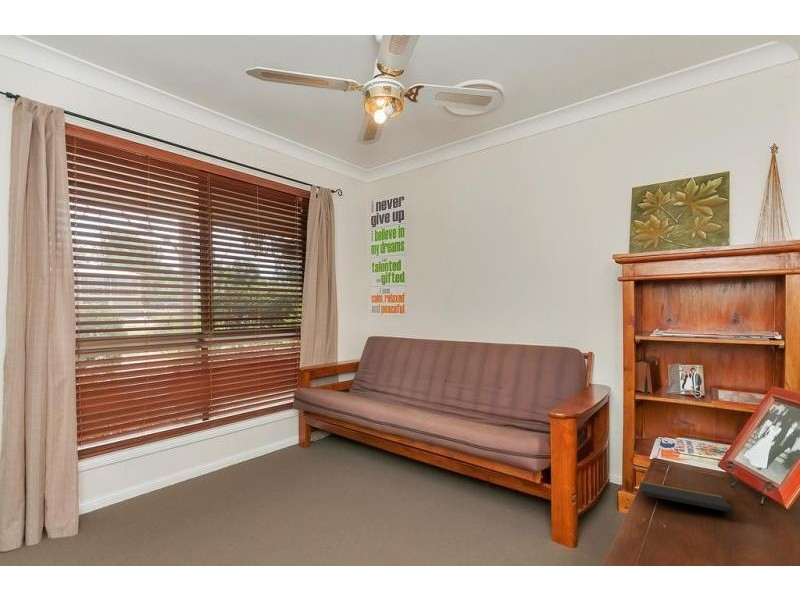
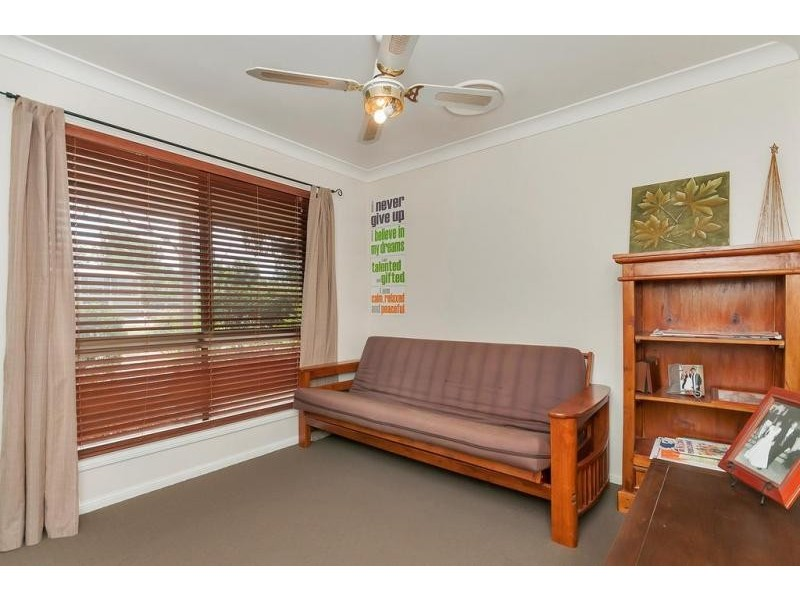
- notepad [639,480,735,522]
